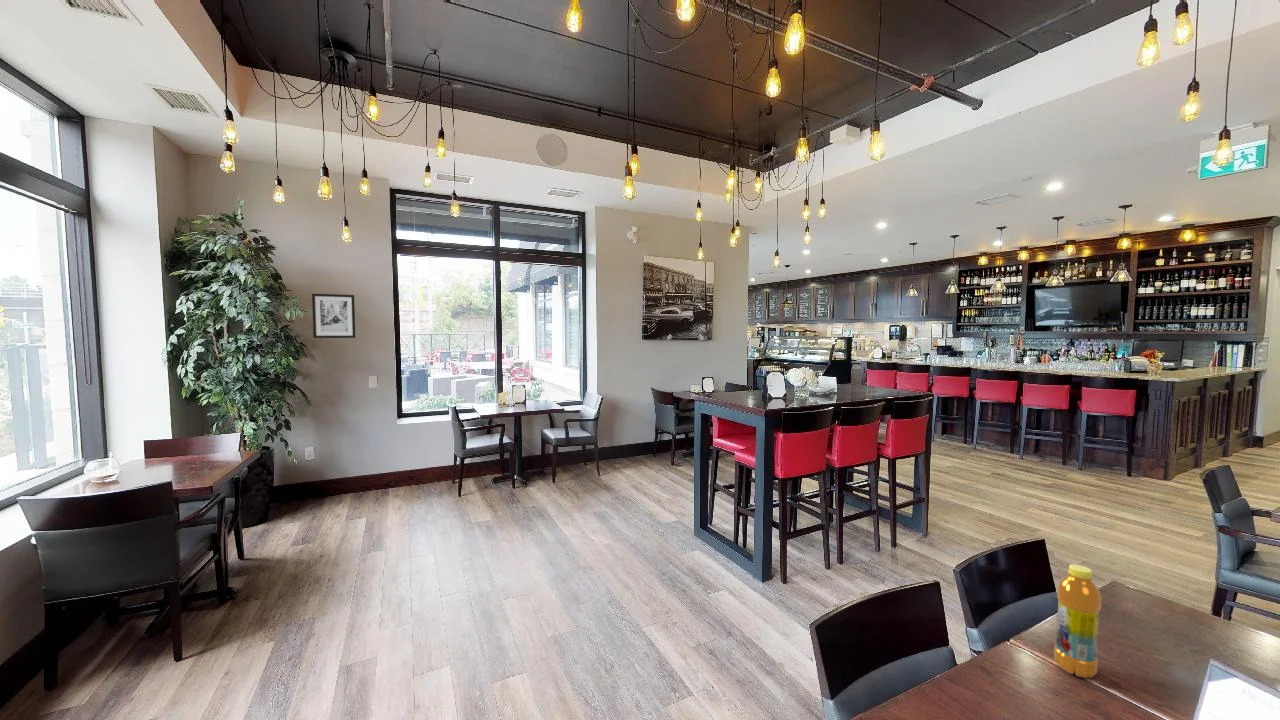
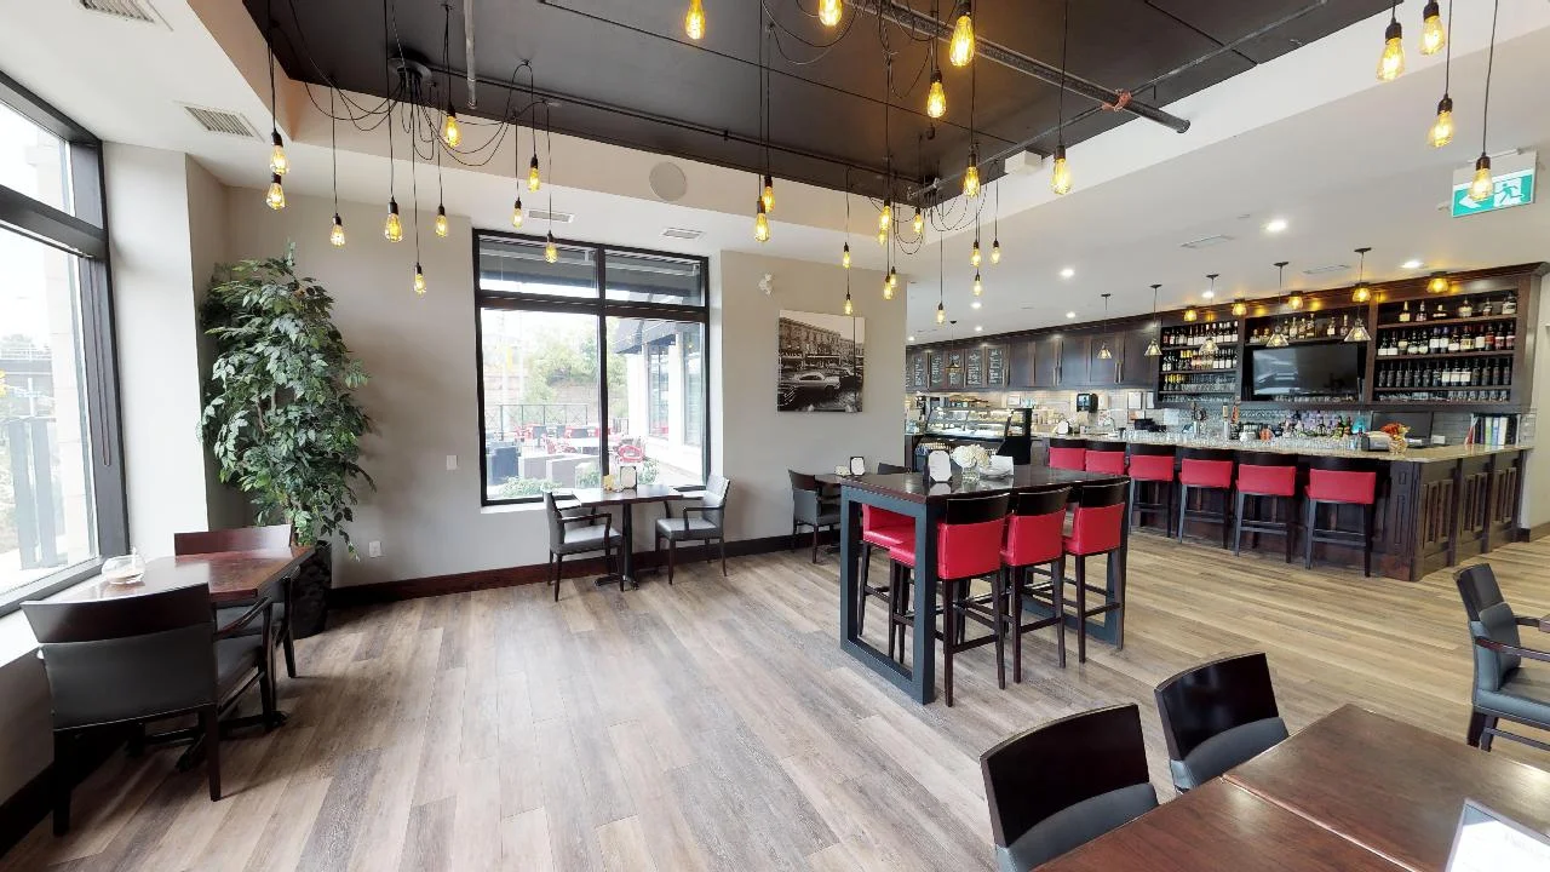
- wall art [311,293,357,339]
- bottle [1053,563,1102,679]
